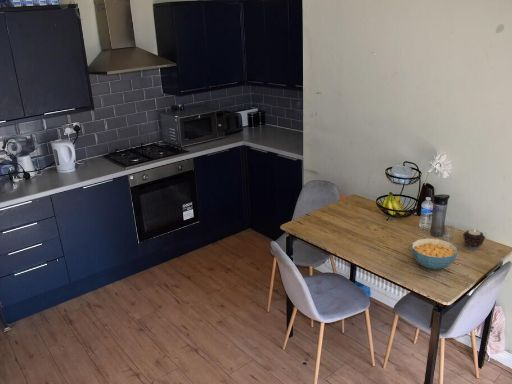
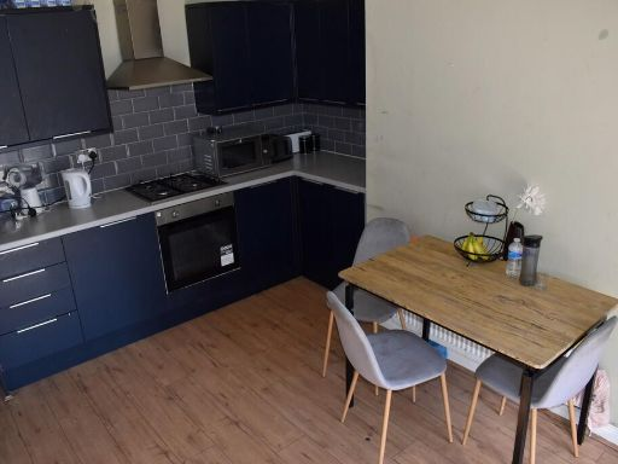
- candle [462,229,486,250]
- cereal bowl [411,237,458,270]
